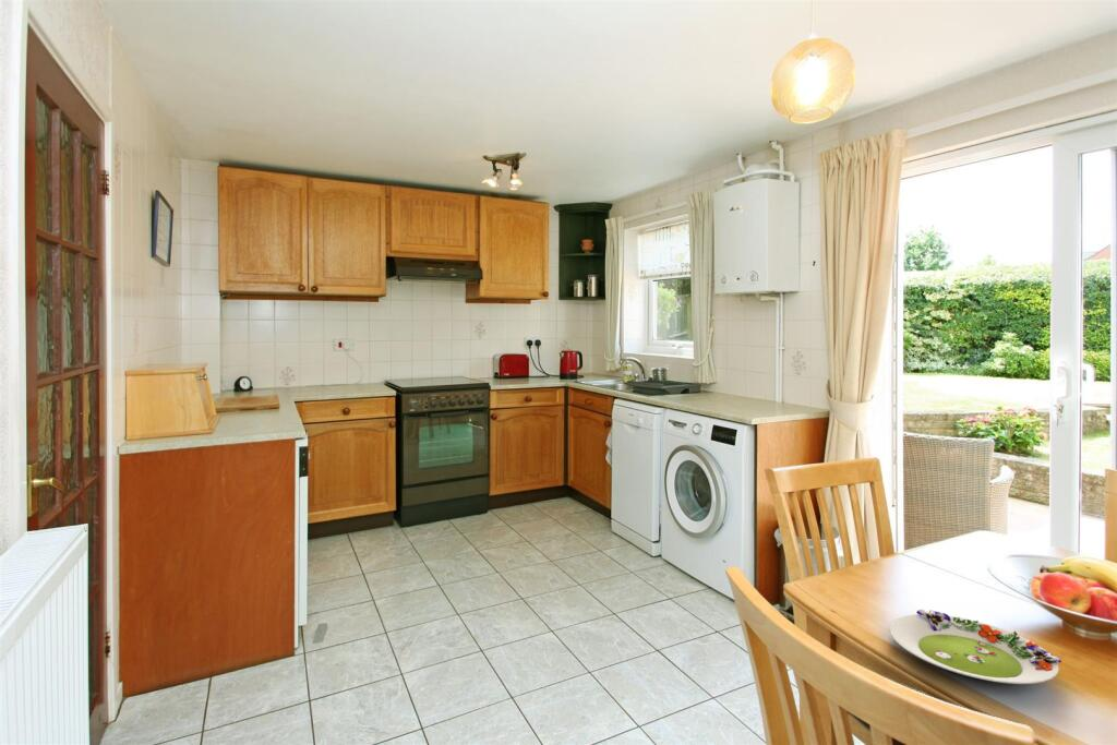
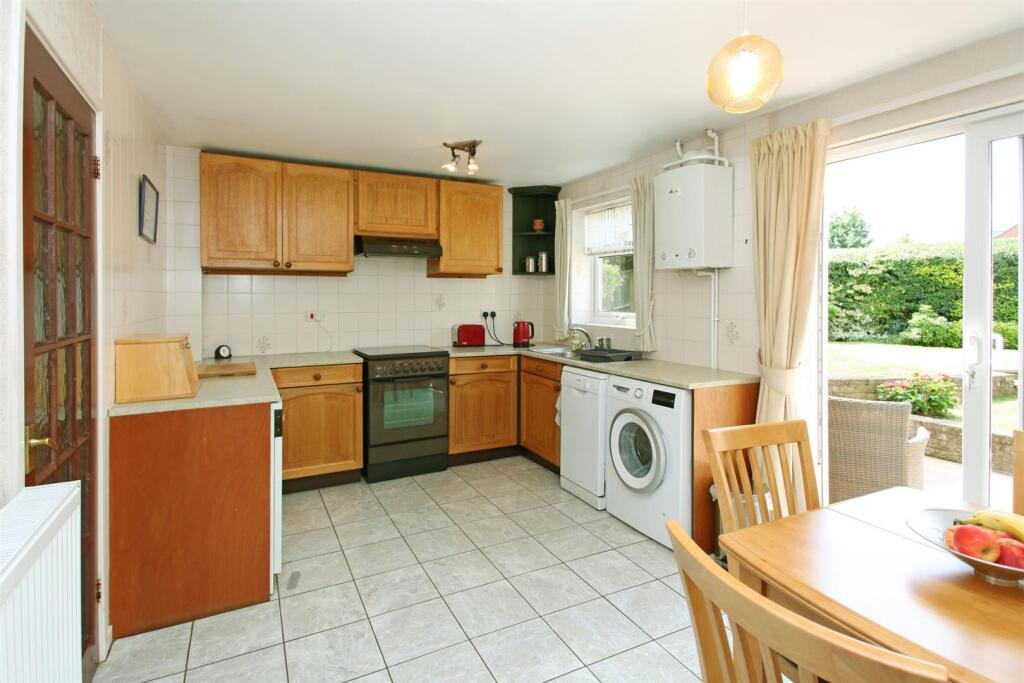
- salad plate [889,609,1062,685]
